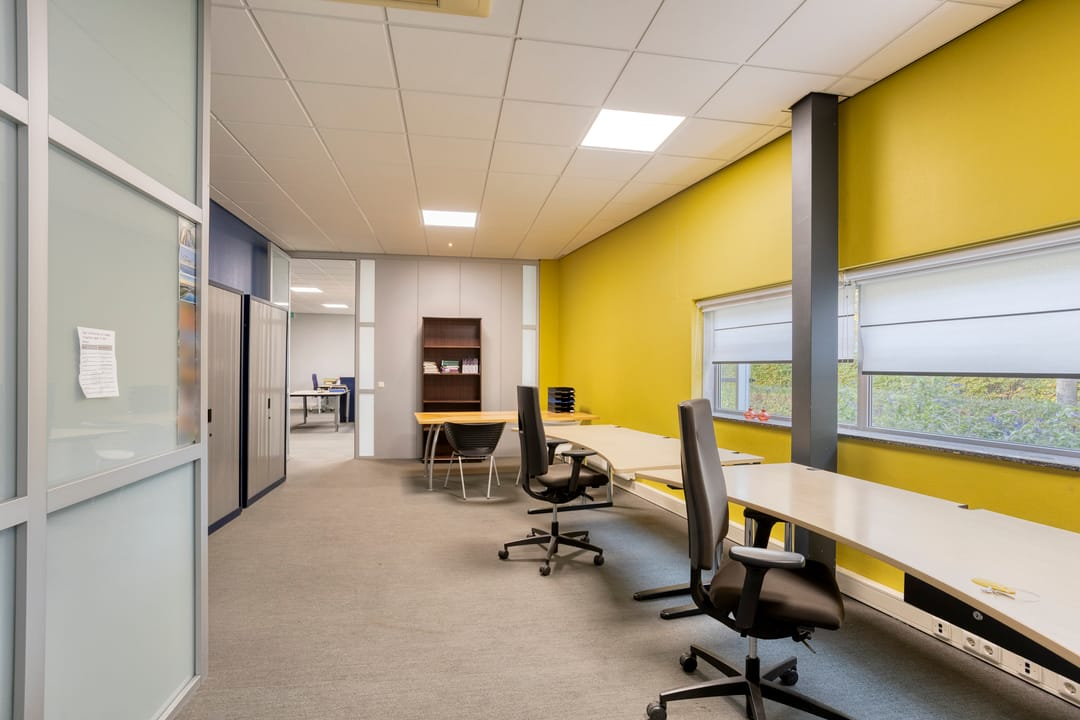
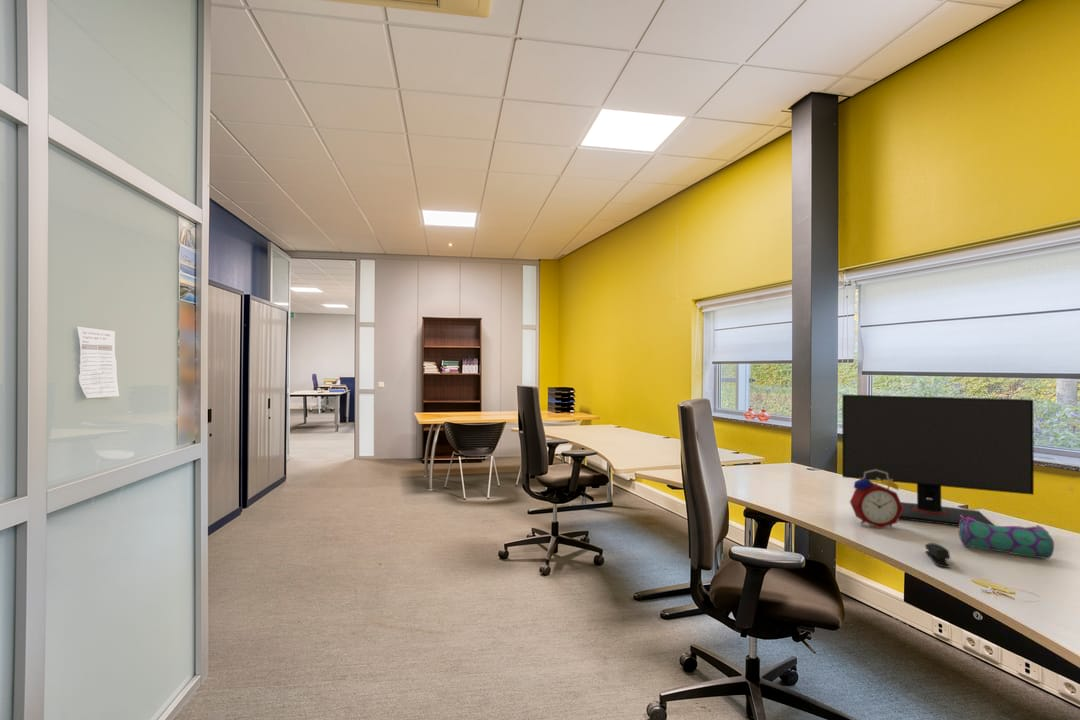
+ computer monitor [841,393,1035,527]
+ stapler [924,542,952,568]
+ pencil case [958,515,1055,560]
+ alarm clock [849,470,903,530]
